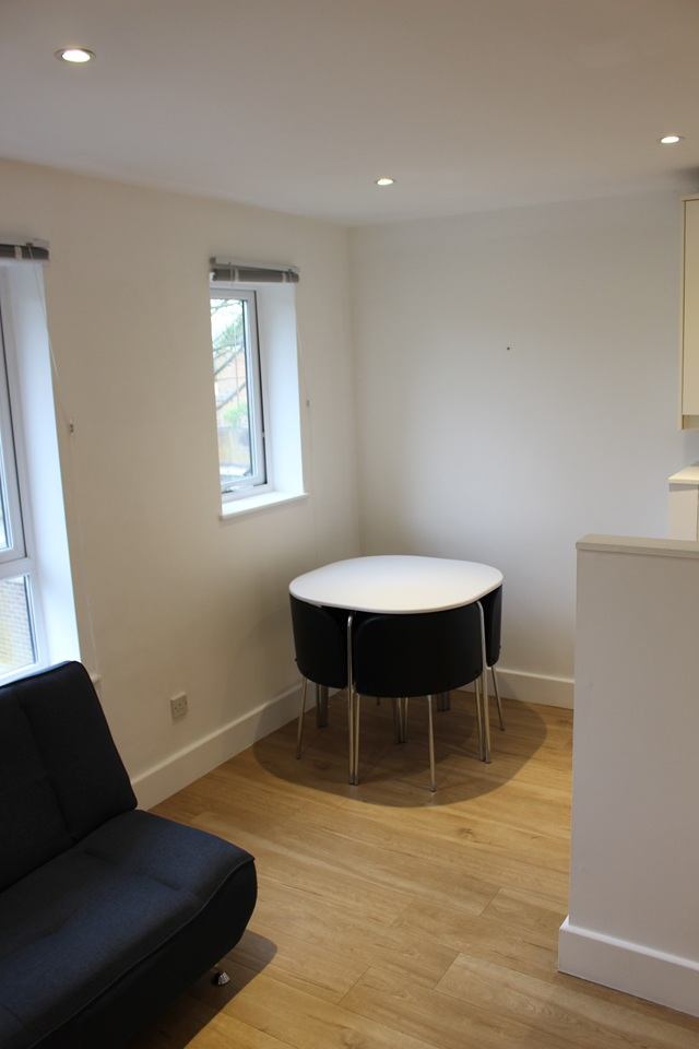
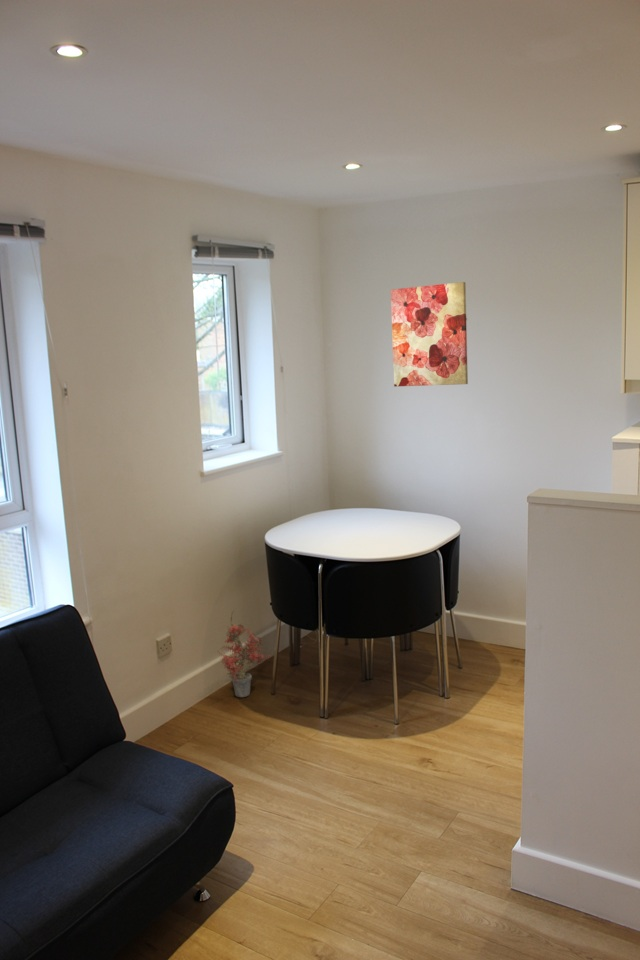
+ potted plant [216,609,272,698]
+ wall art [390,281,469,388]
